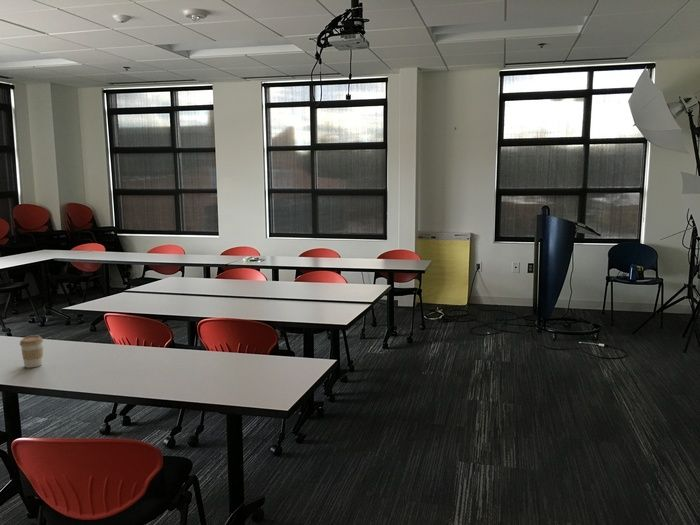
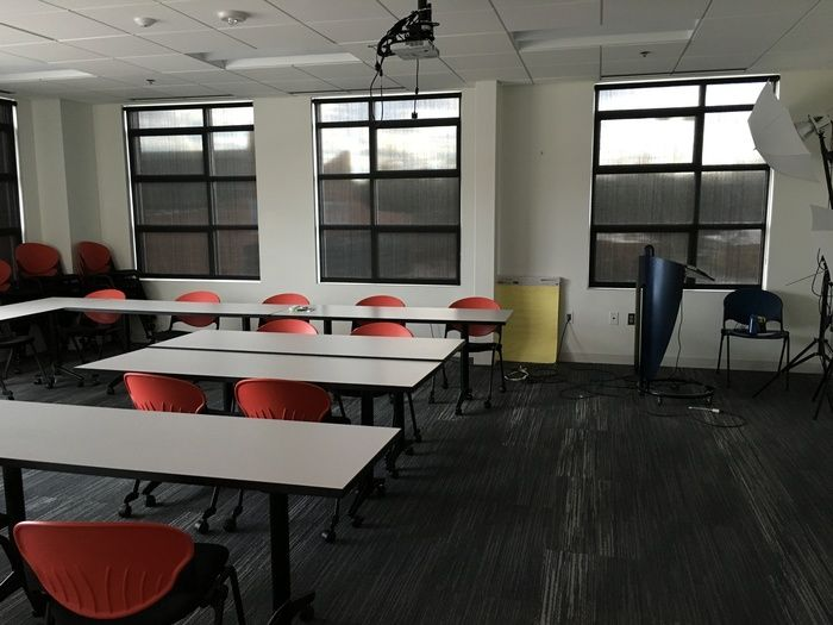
- coffee cup [19,334,44,369]
